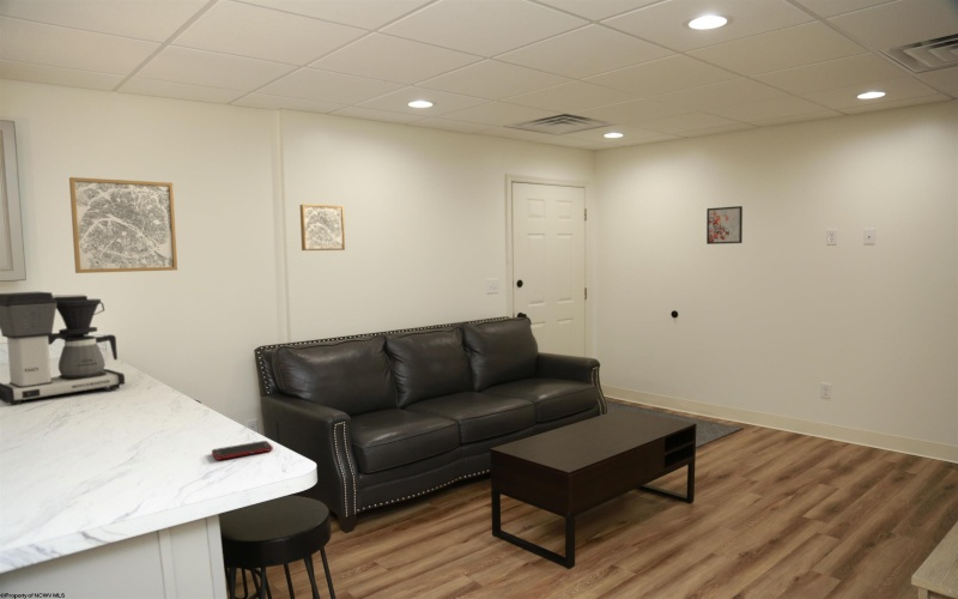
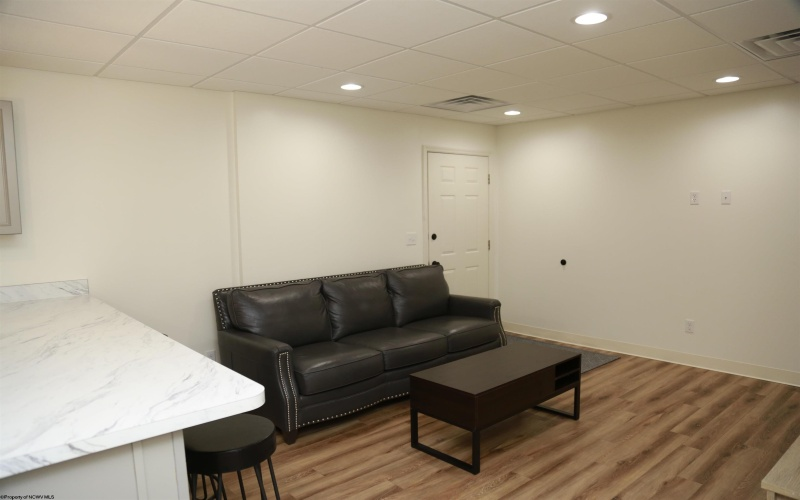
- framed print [705,205,744,246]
- wall art [68,176,178,274]
- coffee maker [0,290,126,406]
- cell phone [211,440,274,461]
- wall art [299,204,346,252]
